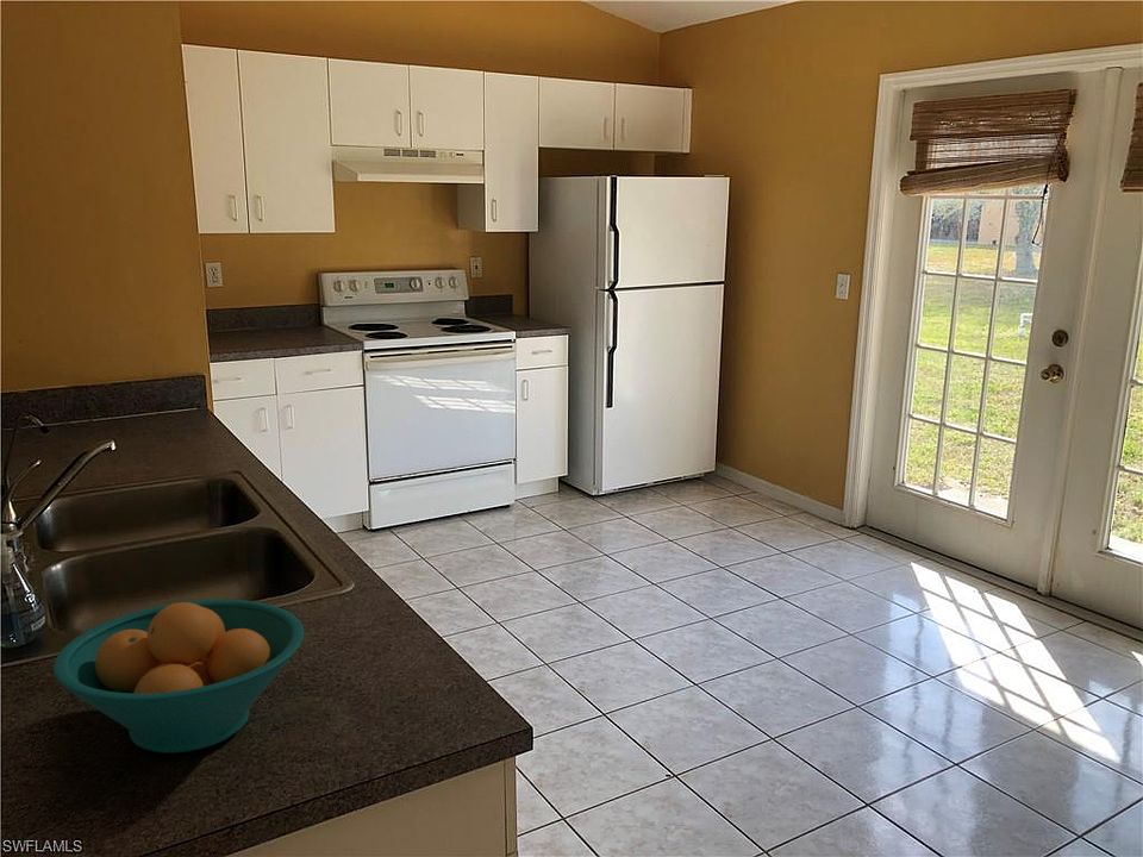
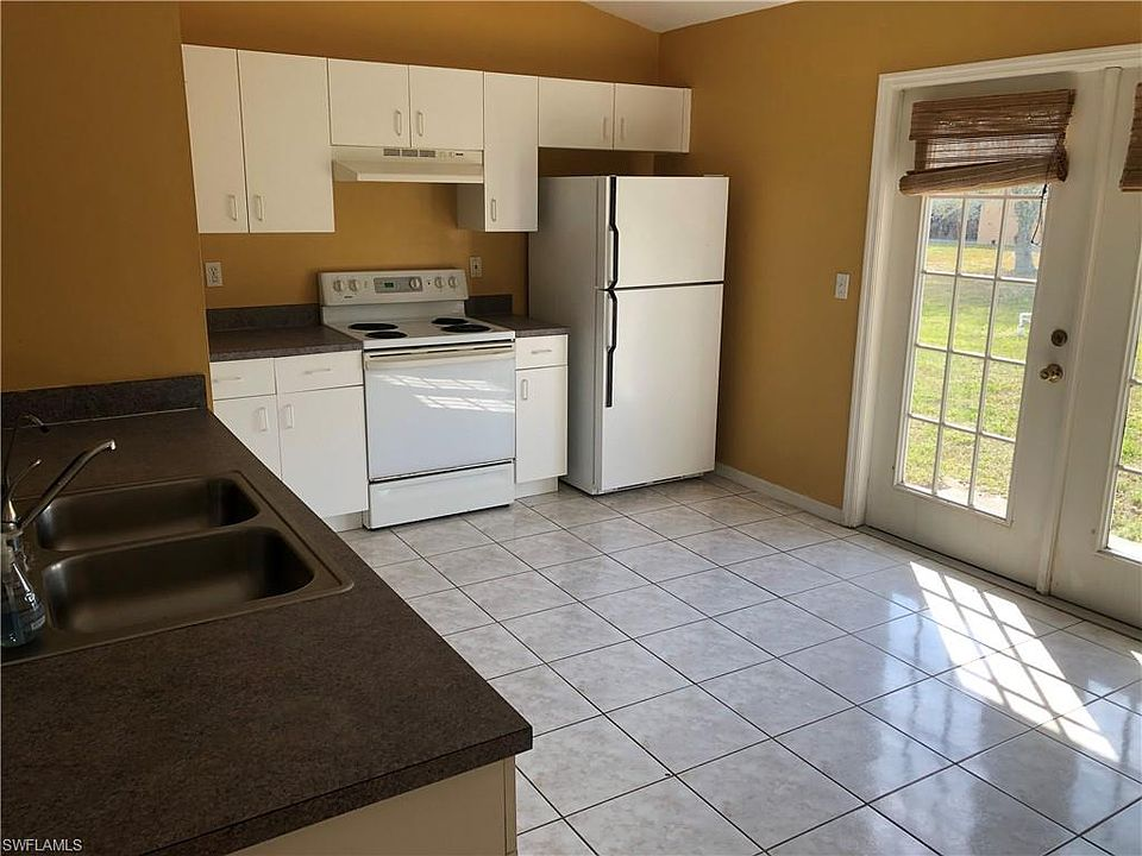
- fruit bowl [52,599,305,755]
